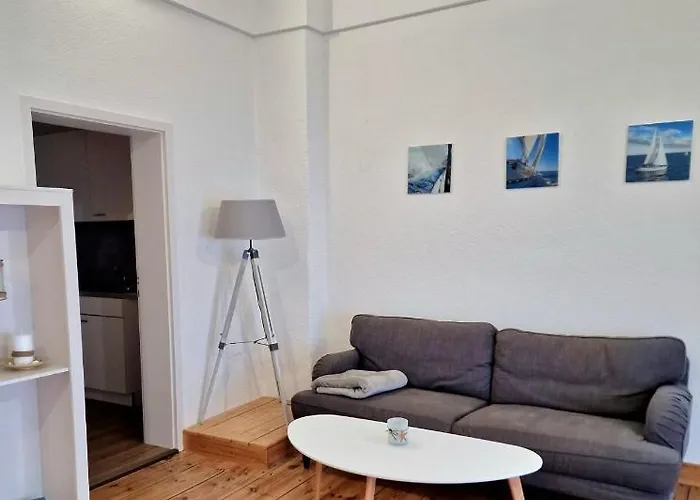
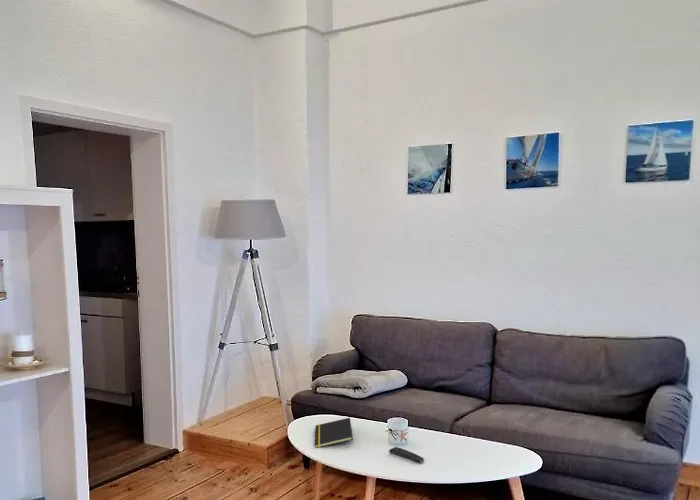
+ notepad [314,417,354,449]
+ remote control [388,446,425,464]
